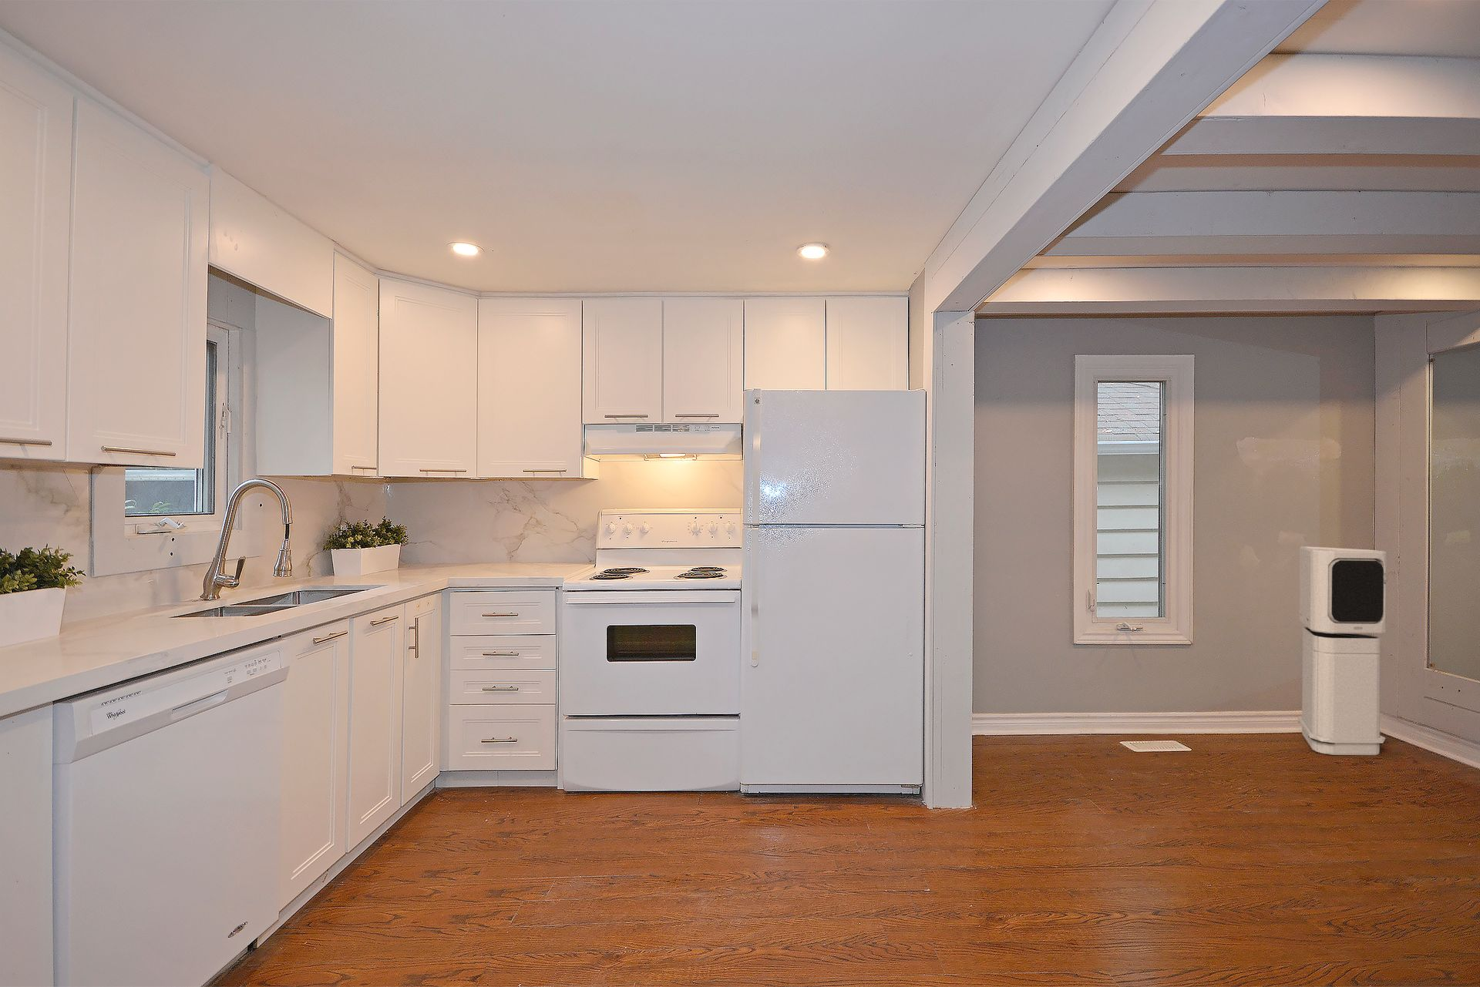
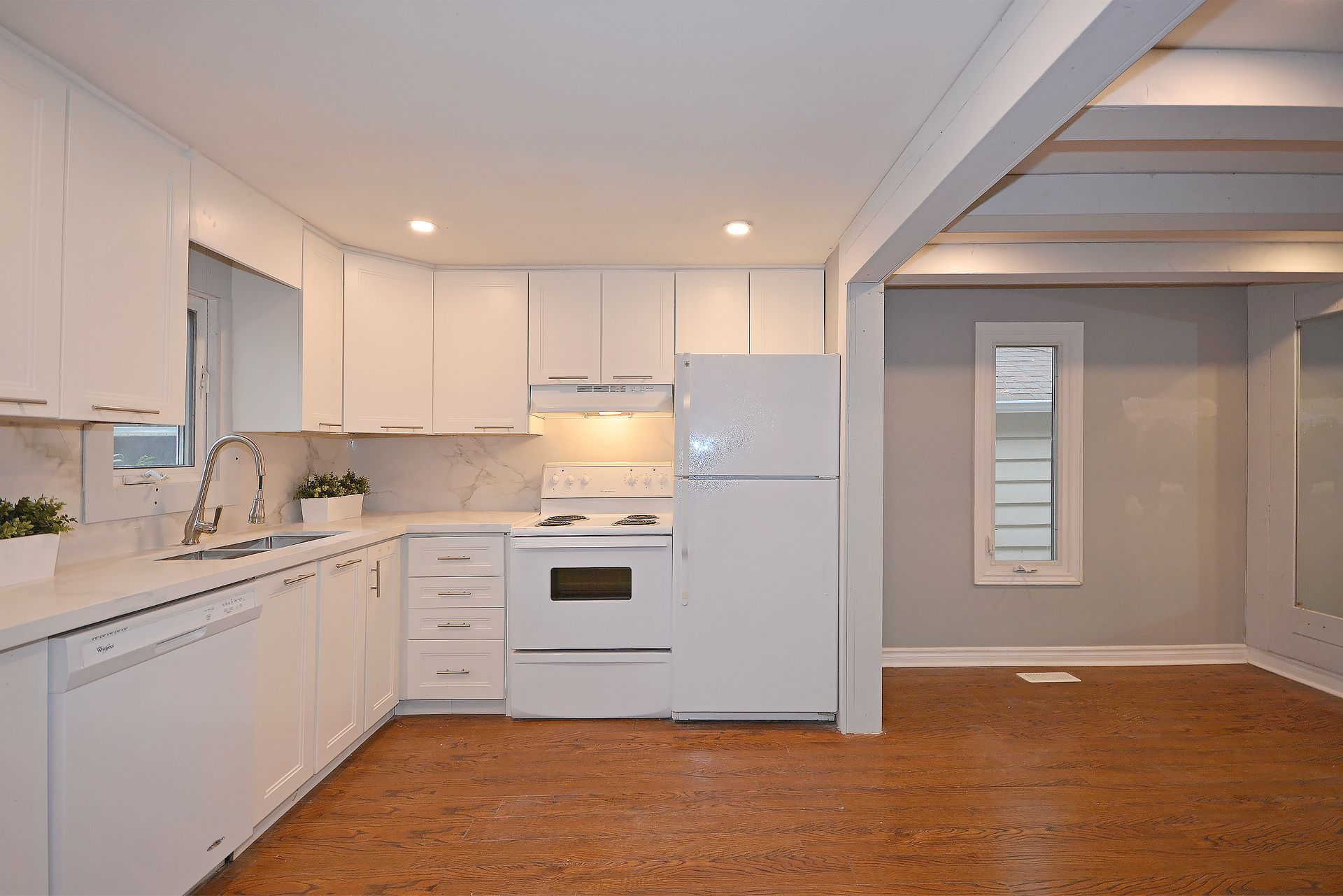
- air purifier [1297,545,1389,756]
